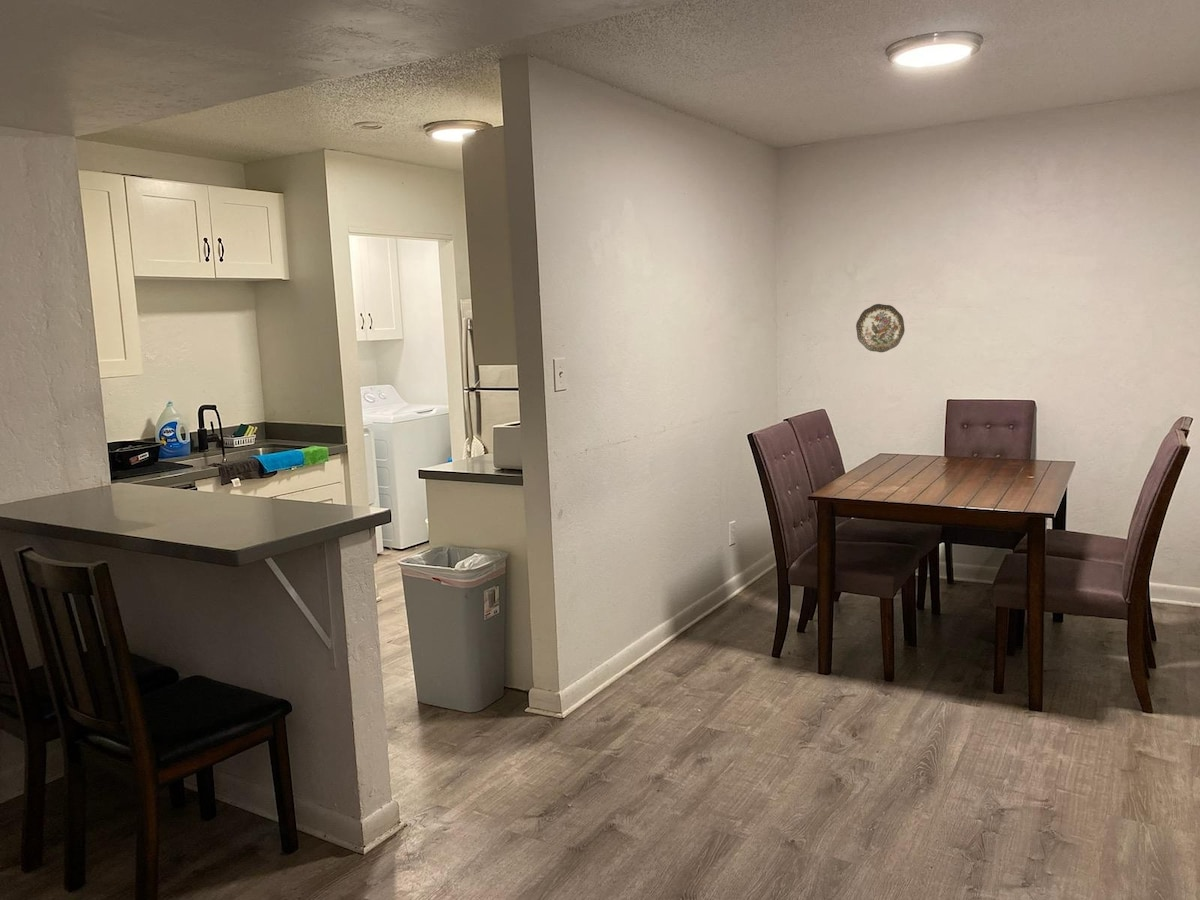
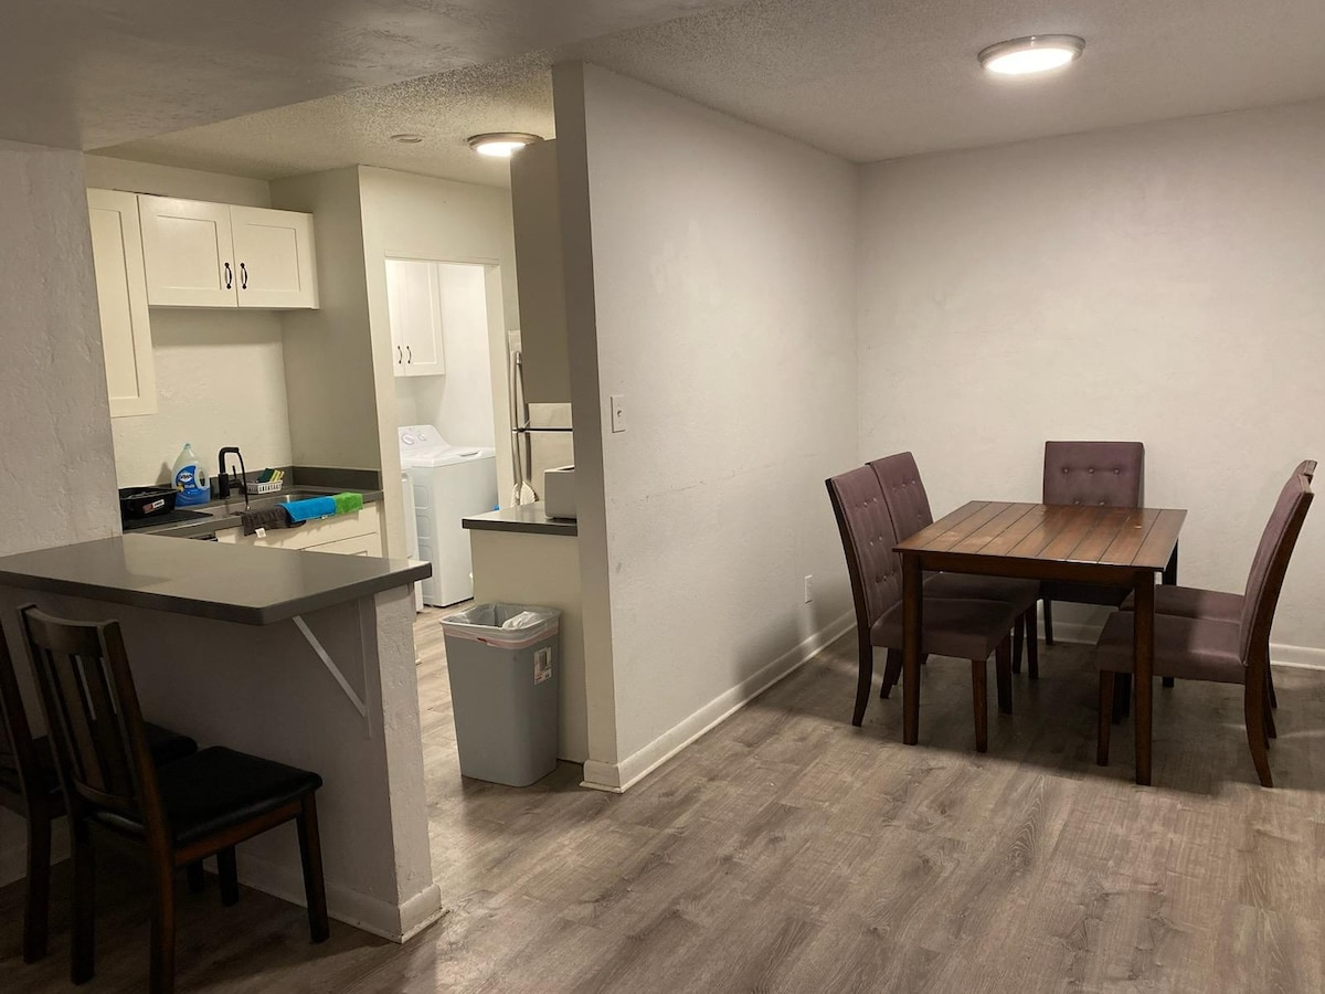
- decorative plate [855,303,906,353]
